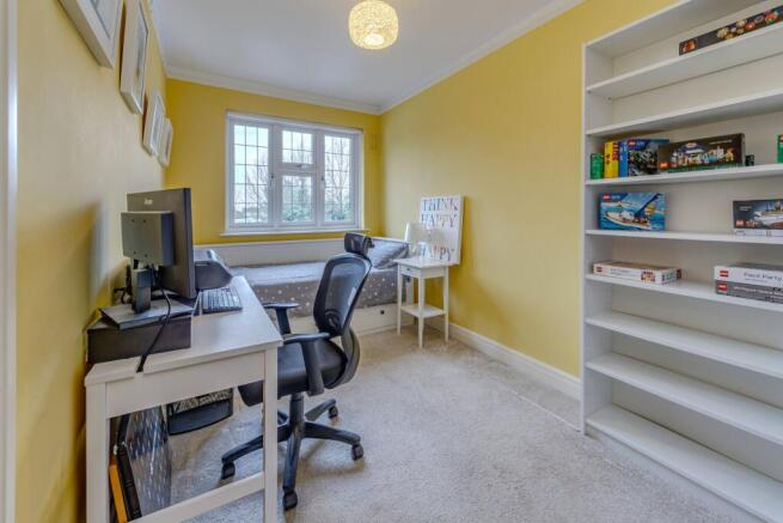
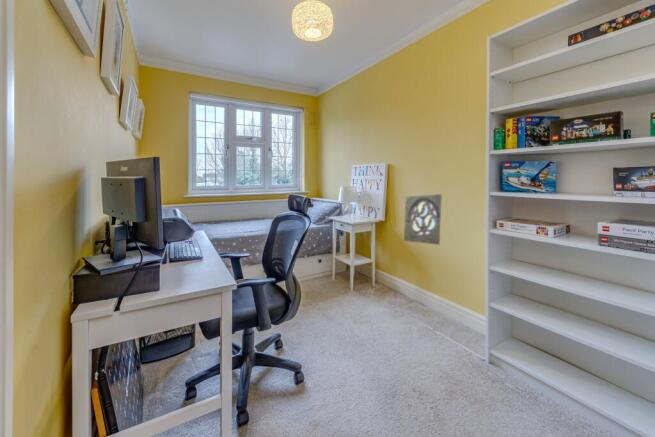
+ wall ornament [403,193,443,246]
